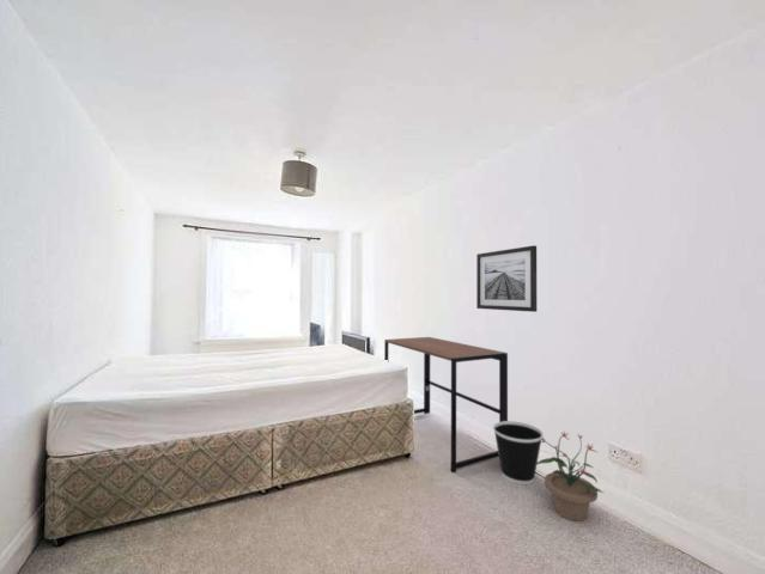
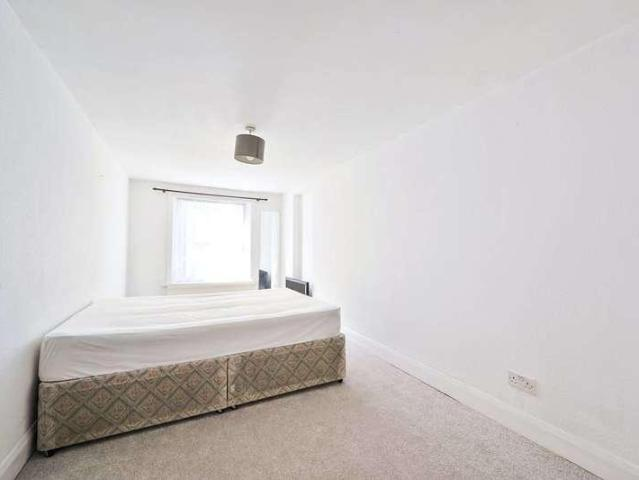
- potted plant [536,429,605,523]
- wastebasket [492,420,545,486]
- desk [383,336,509,474]
- wall art [475,244,538,313]
